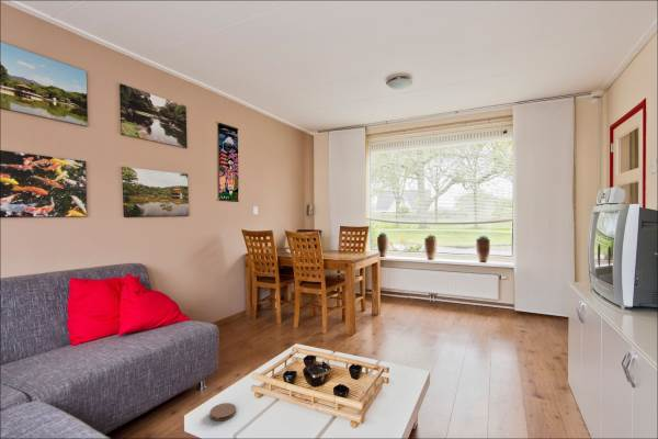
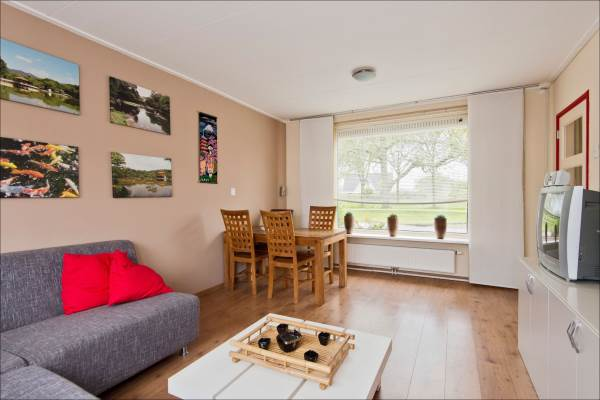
- coaster [208,402,237,423]
